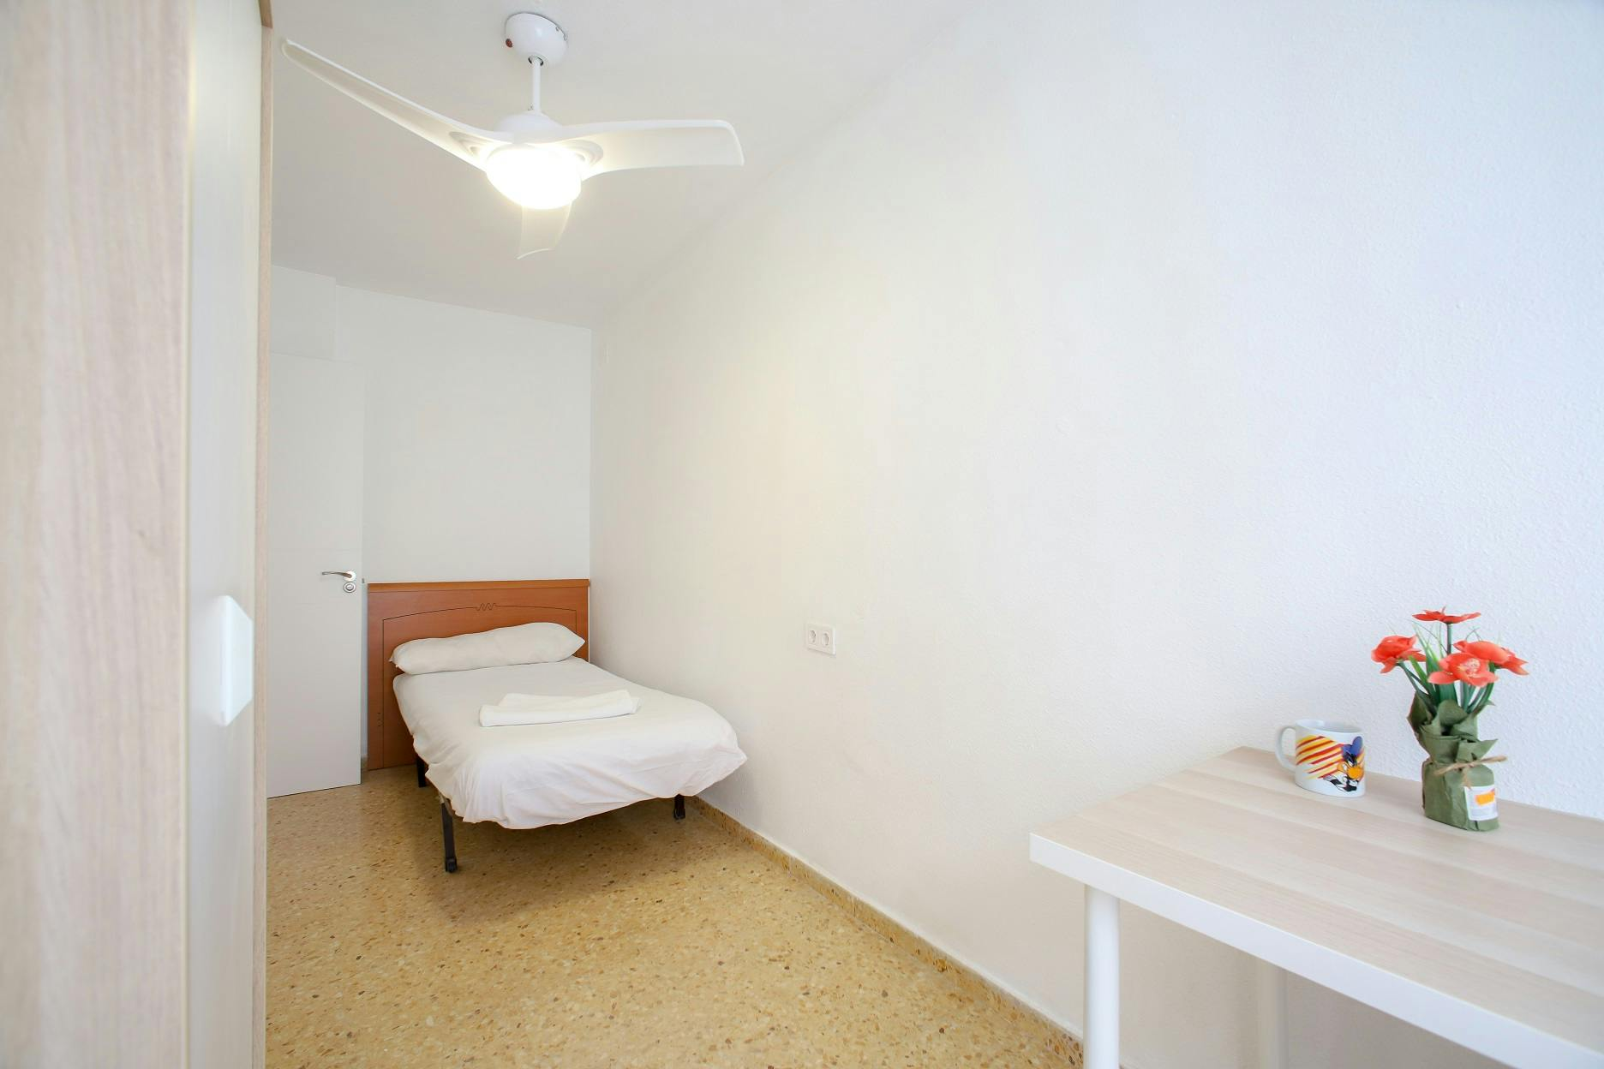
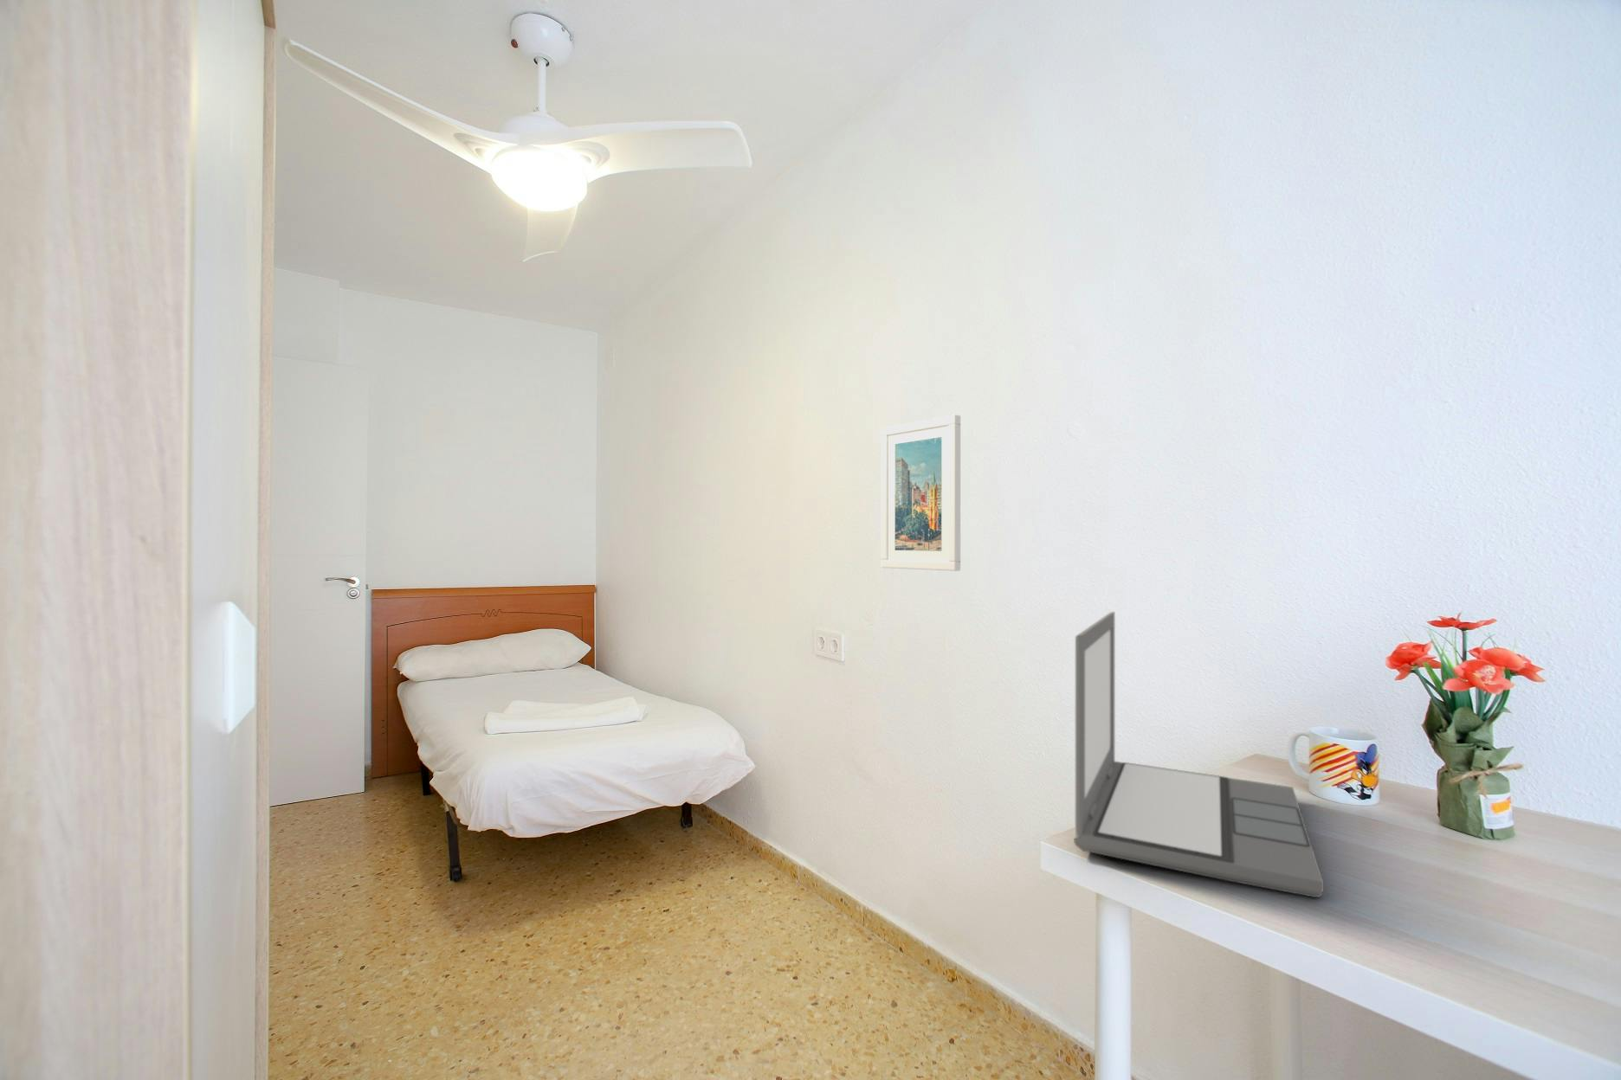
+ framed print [880,413,961,573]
+ laptop [1073,611,1324,898]
